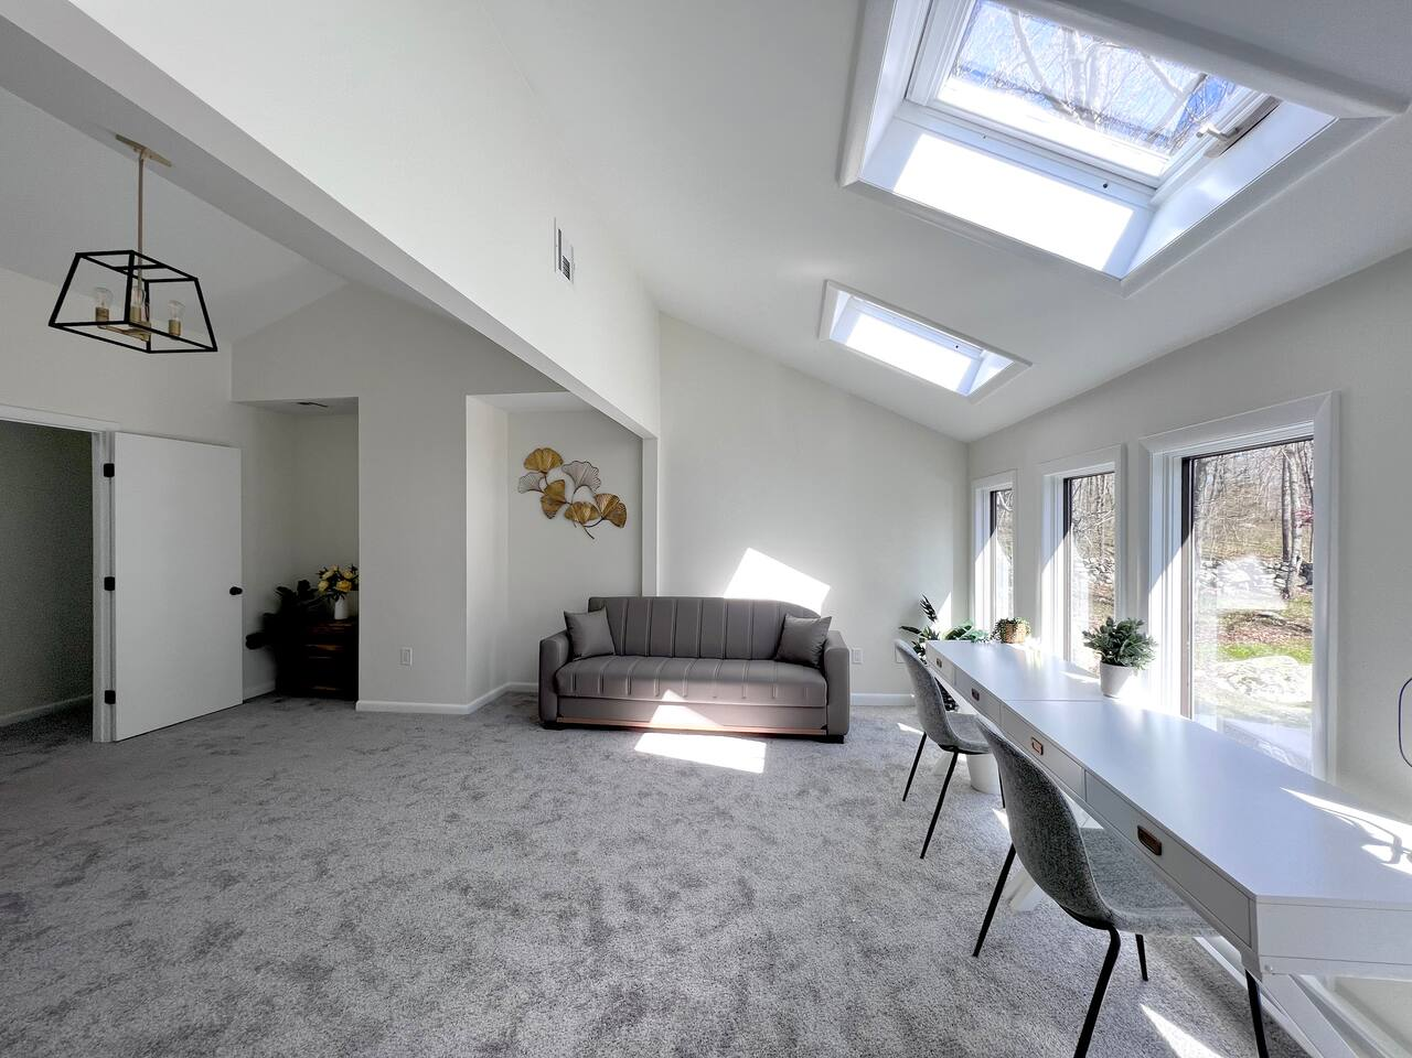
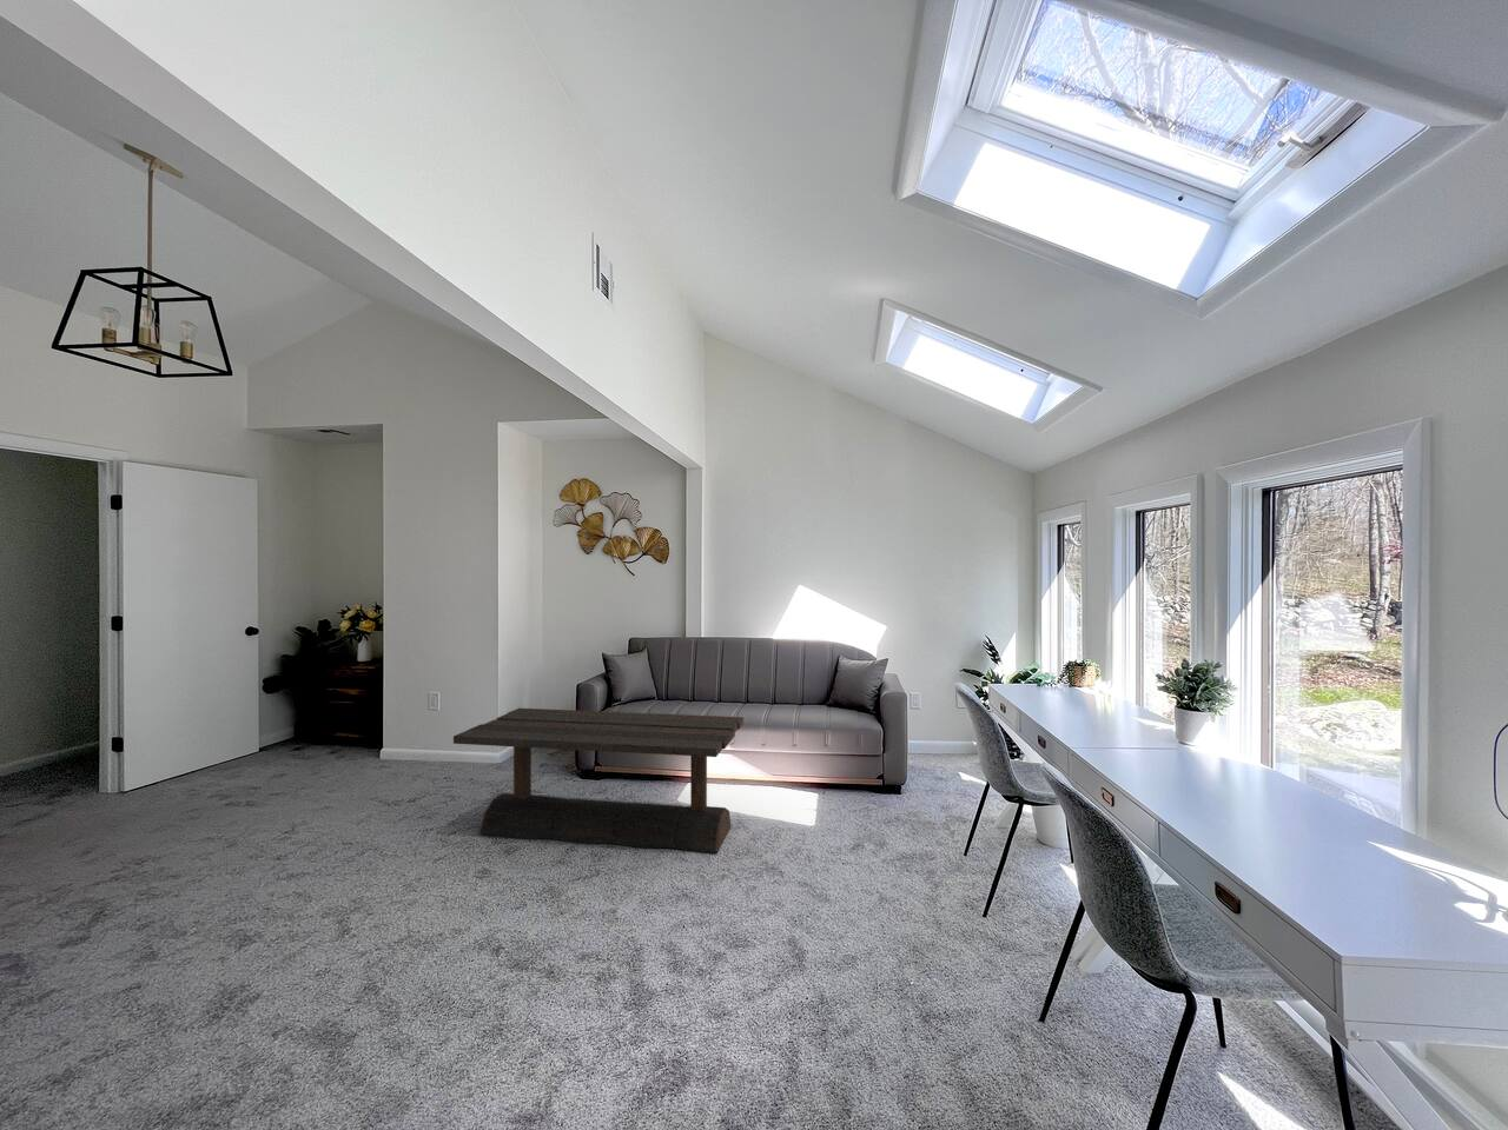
+ coffee table [452,707,745,855]
